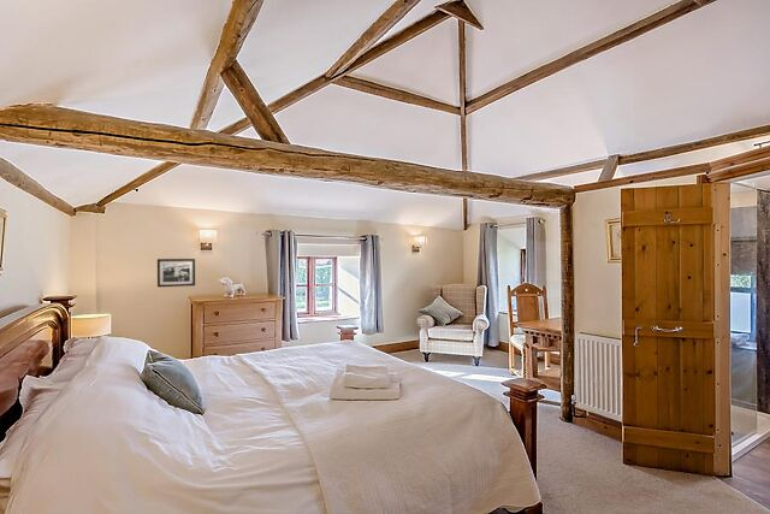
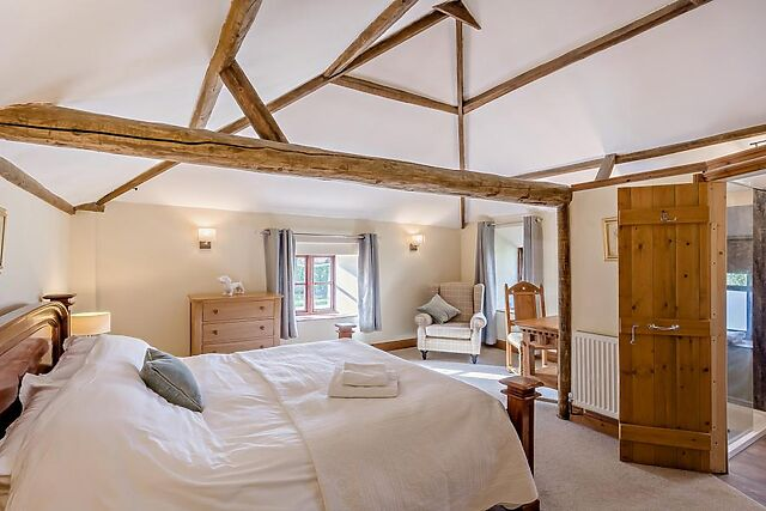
- picture frame [156,258,196,288]
